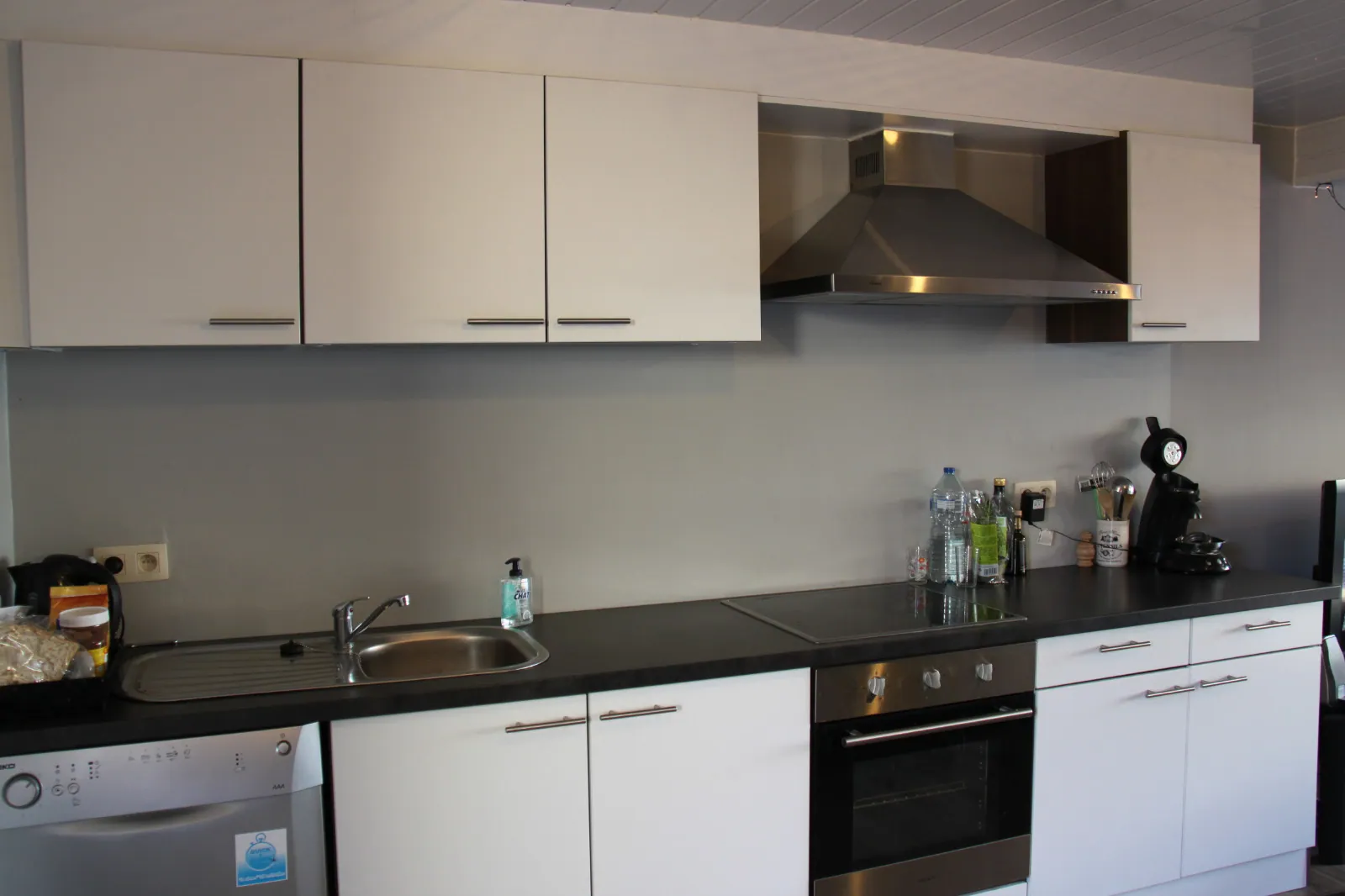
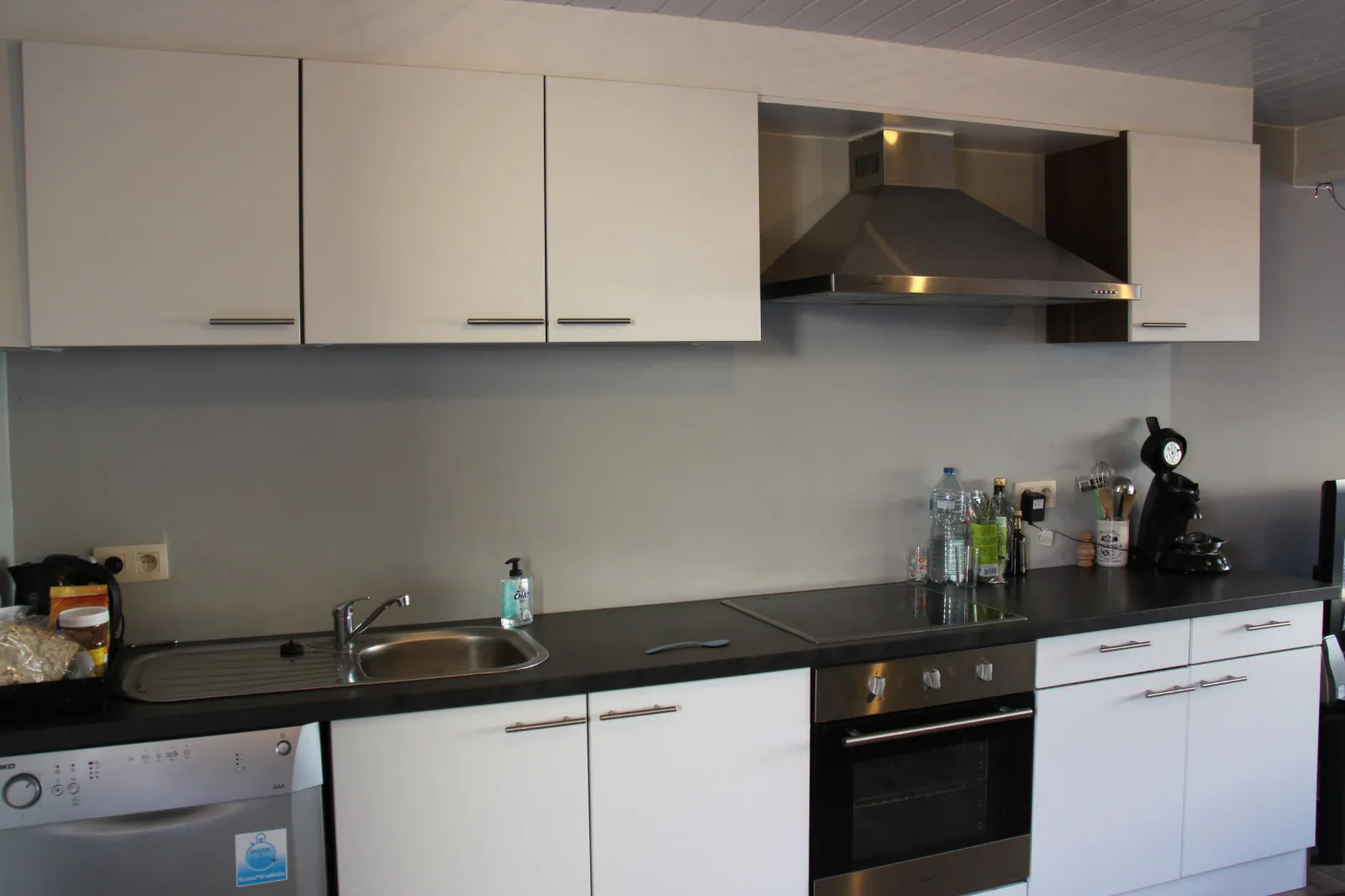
+ spoon [645,639,731,654]
